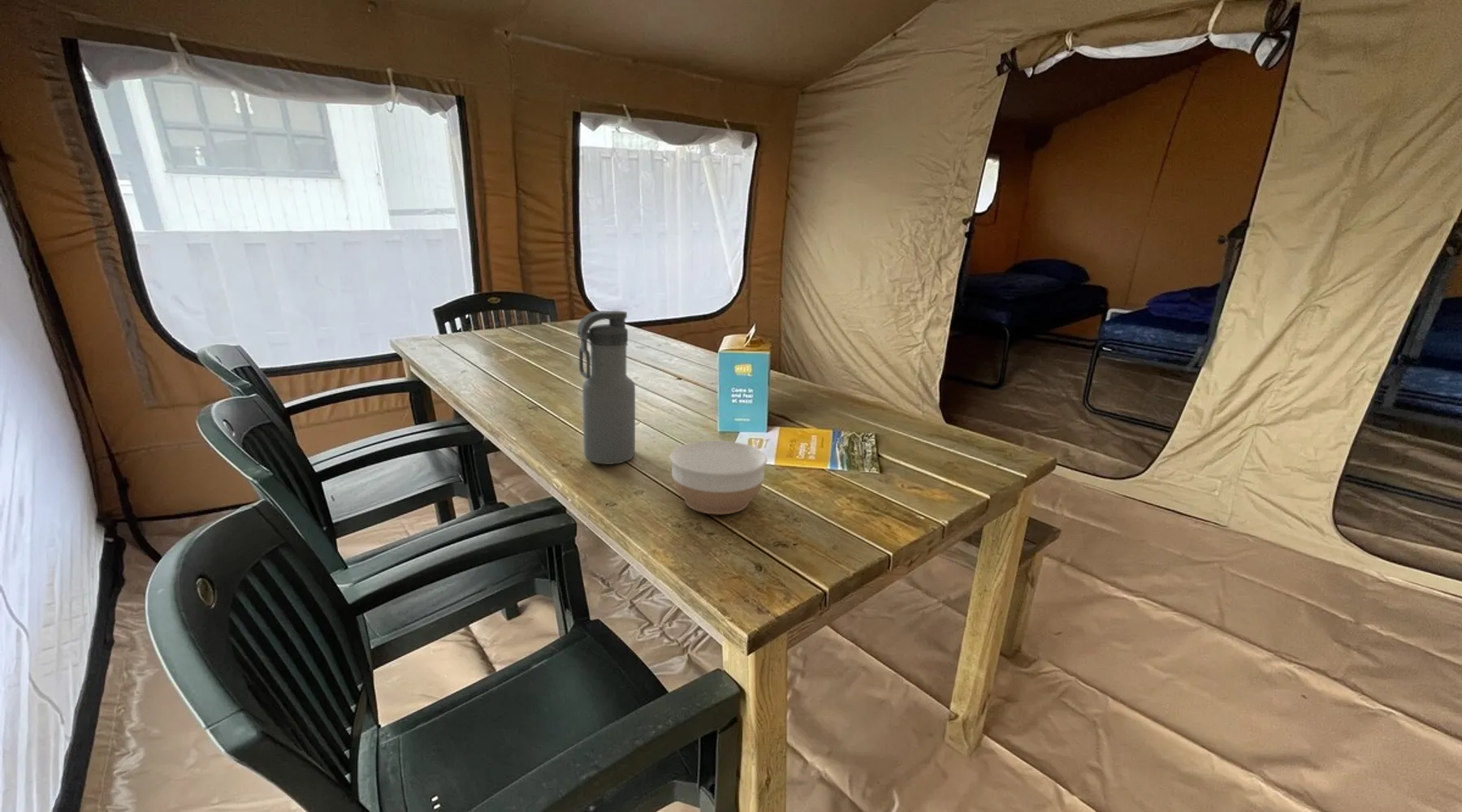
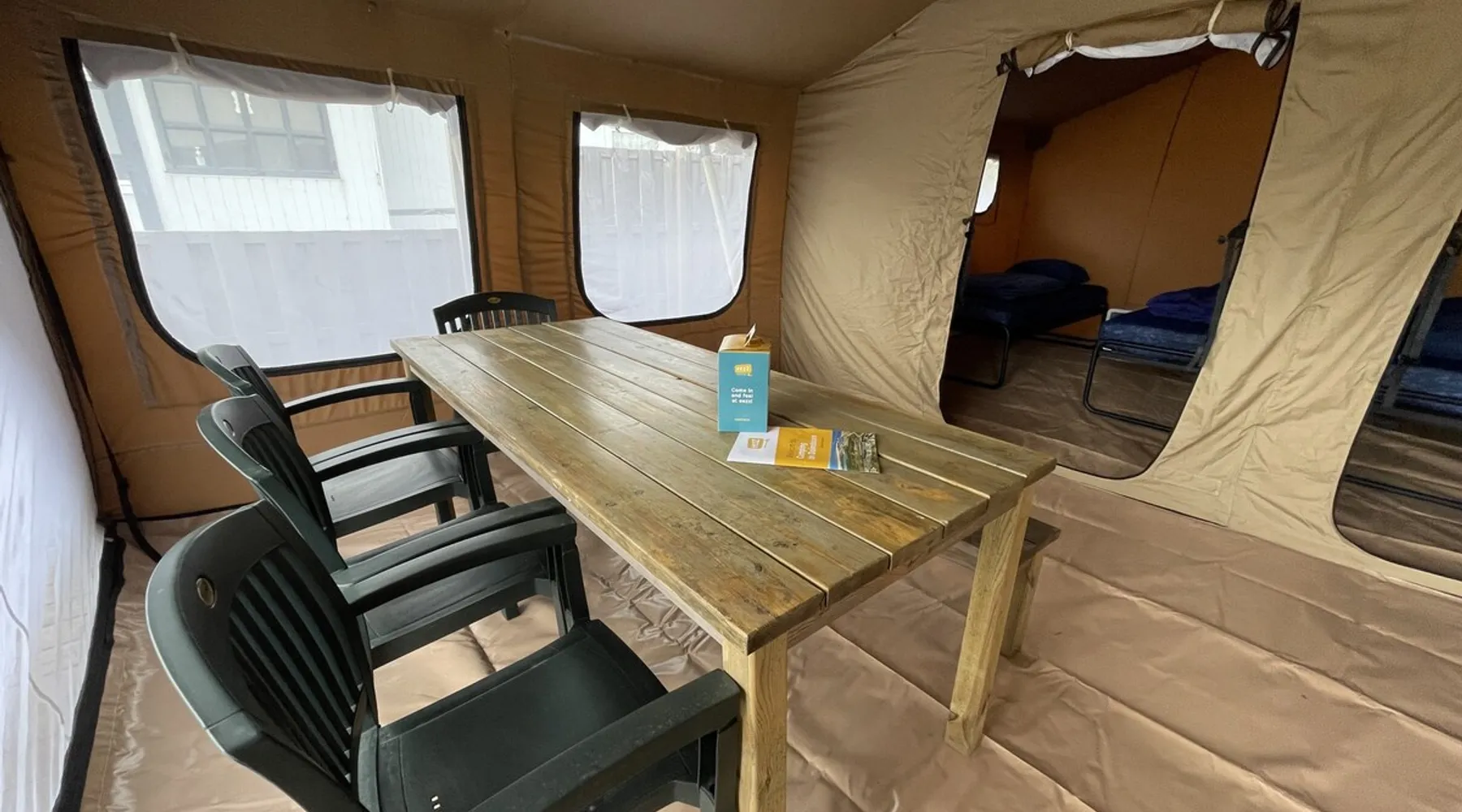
- water bottle [577,310,636,465]
- bowl [668,440,768,515]
